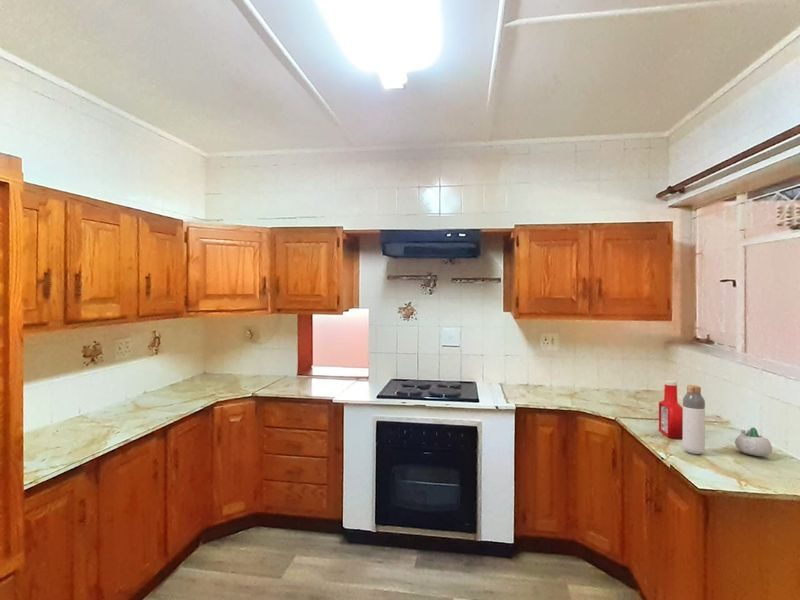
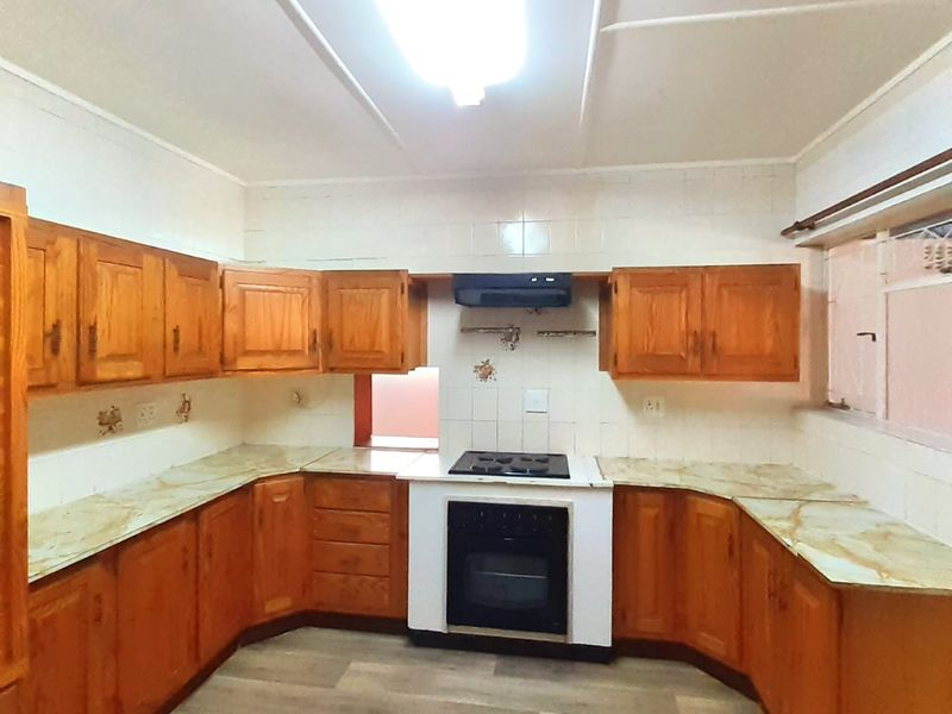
- bottle [682,384,706,455]
- soap bottle [658,379,683,440]
- succulent planter [734,426,773,457]
